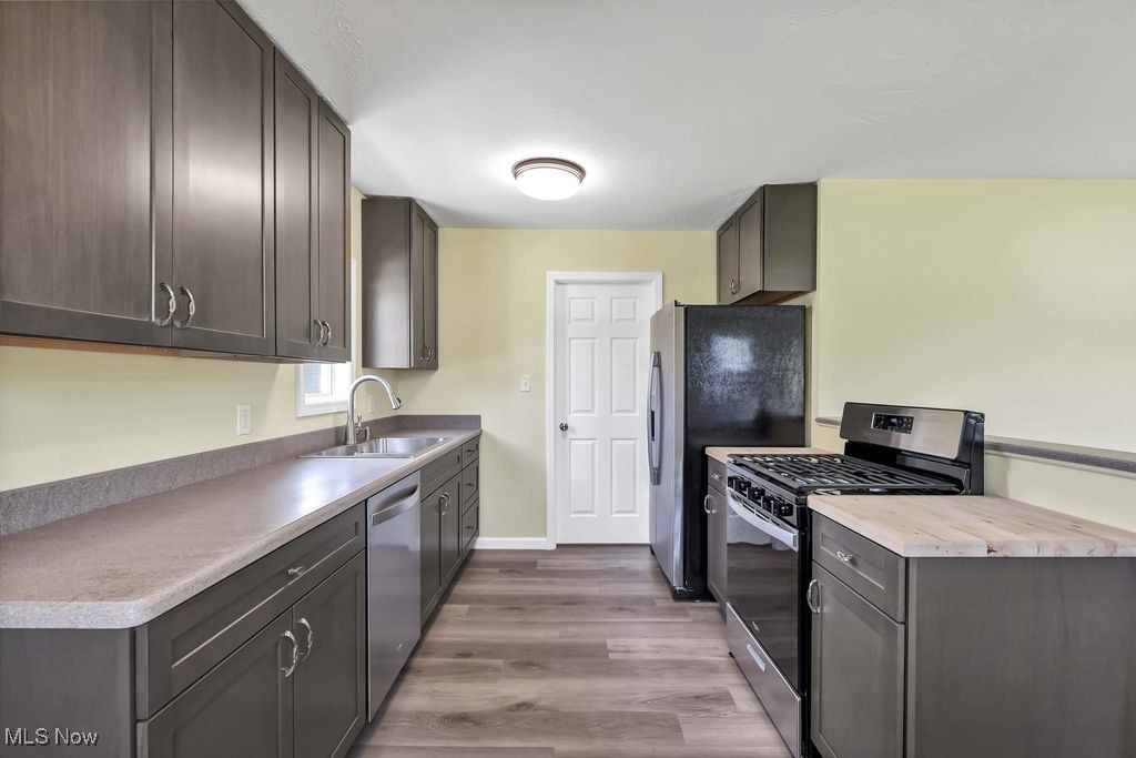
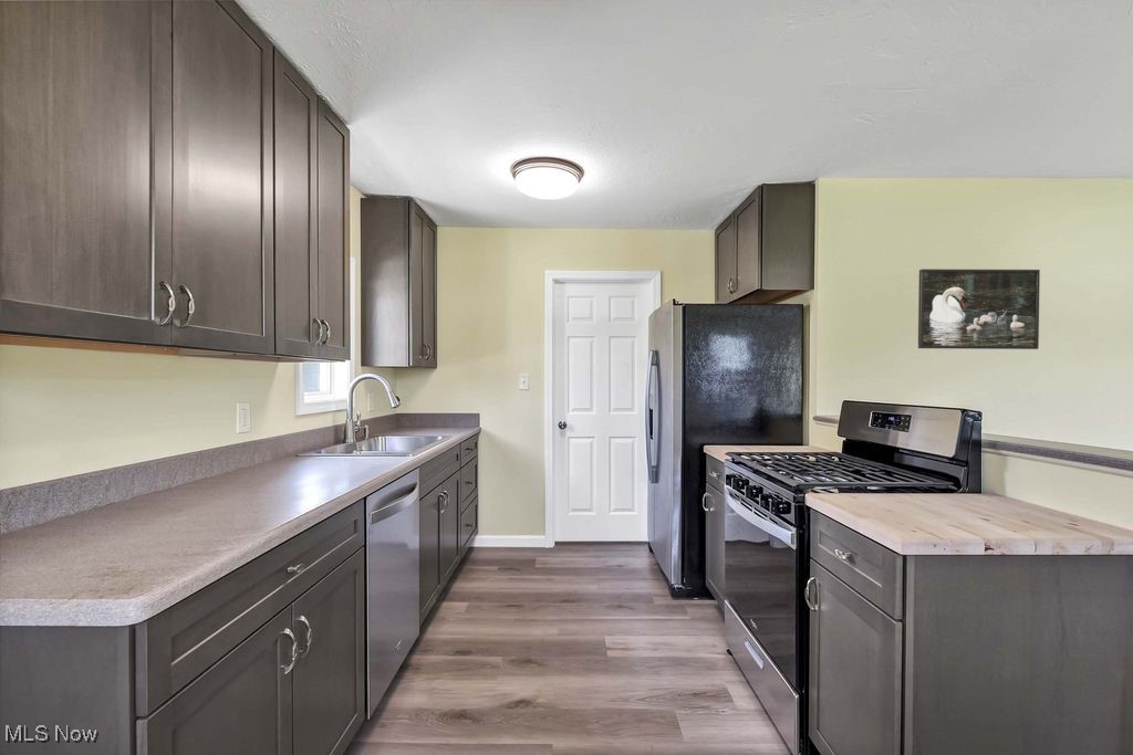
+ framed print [917,268,1041,350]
